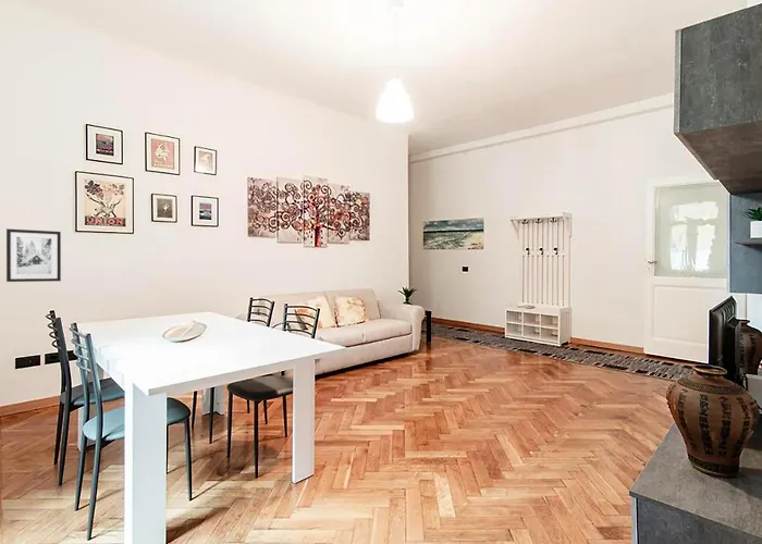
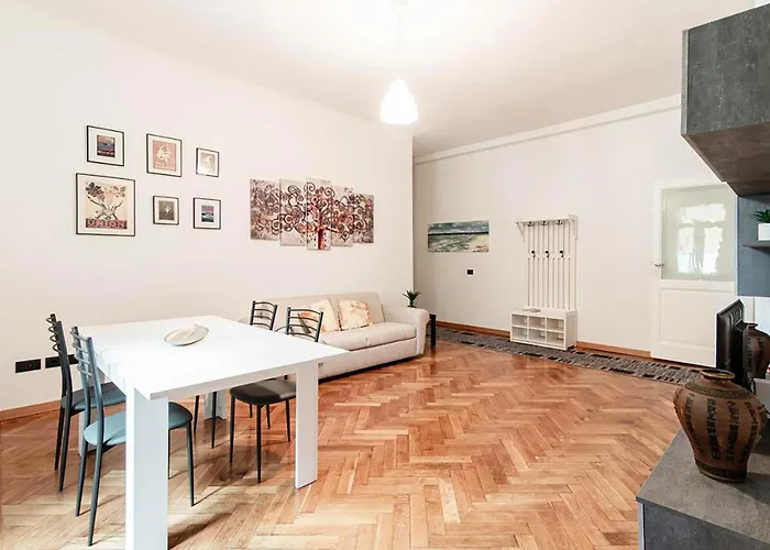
- wall art [5,227,62,283]
